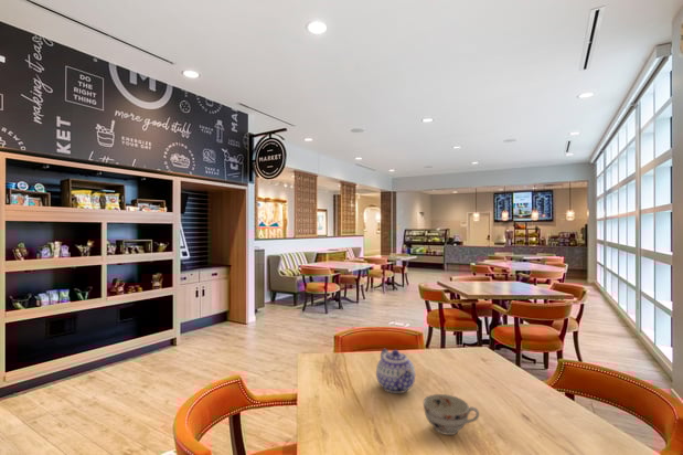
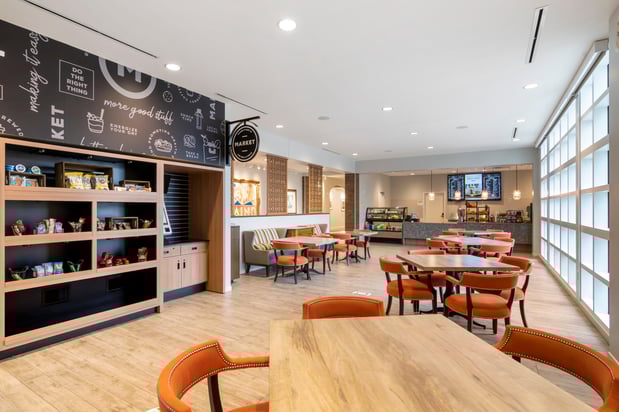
- teacup [423,393,480,436]
- teapot [375,348,416,394]
